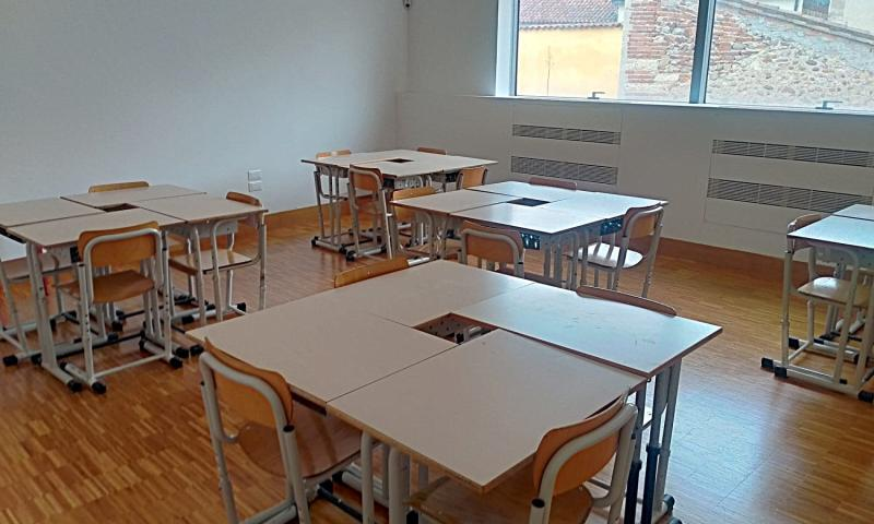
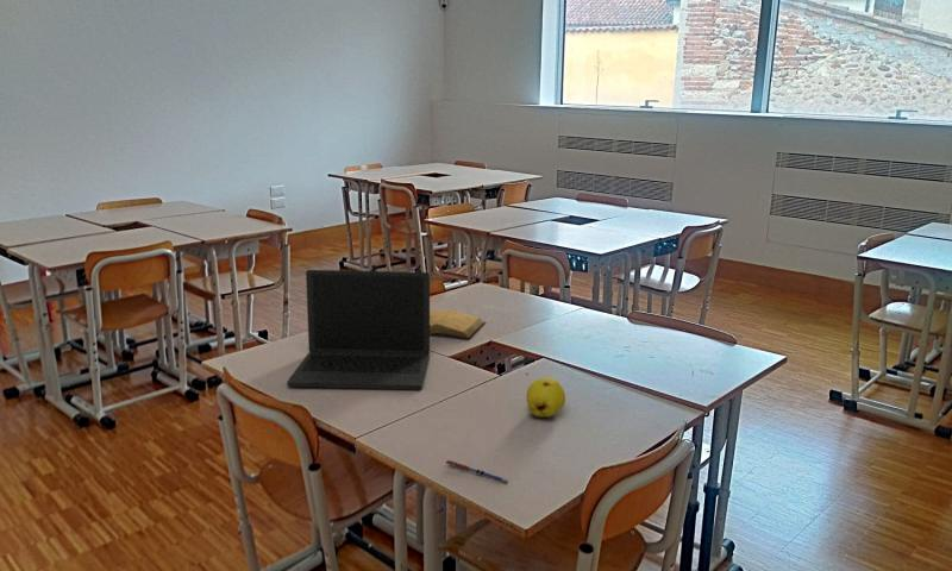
+ fruit [525,376,566,419]
+ laptop [286,269,431,390]
+ book [430,308,487,340]
+ pen [445,459,509,484]
